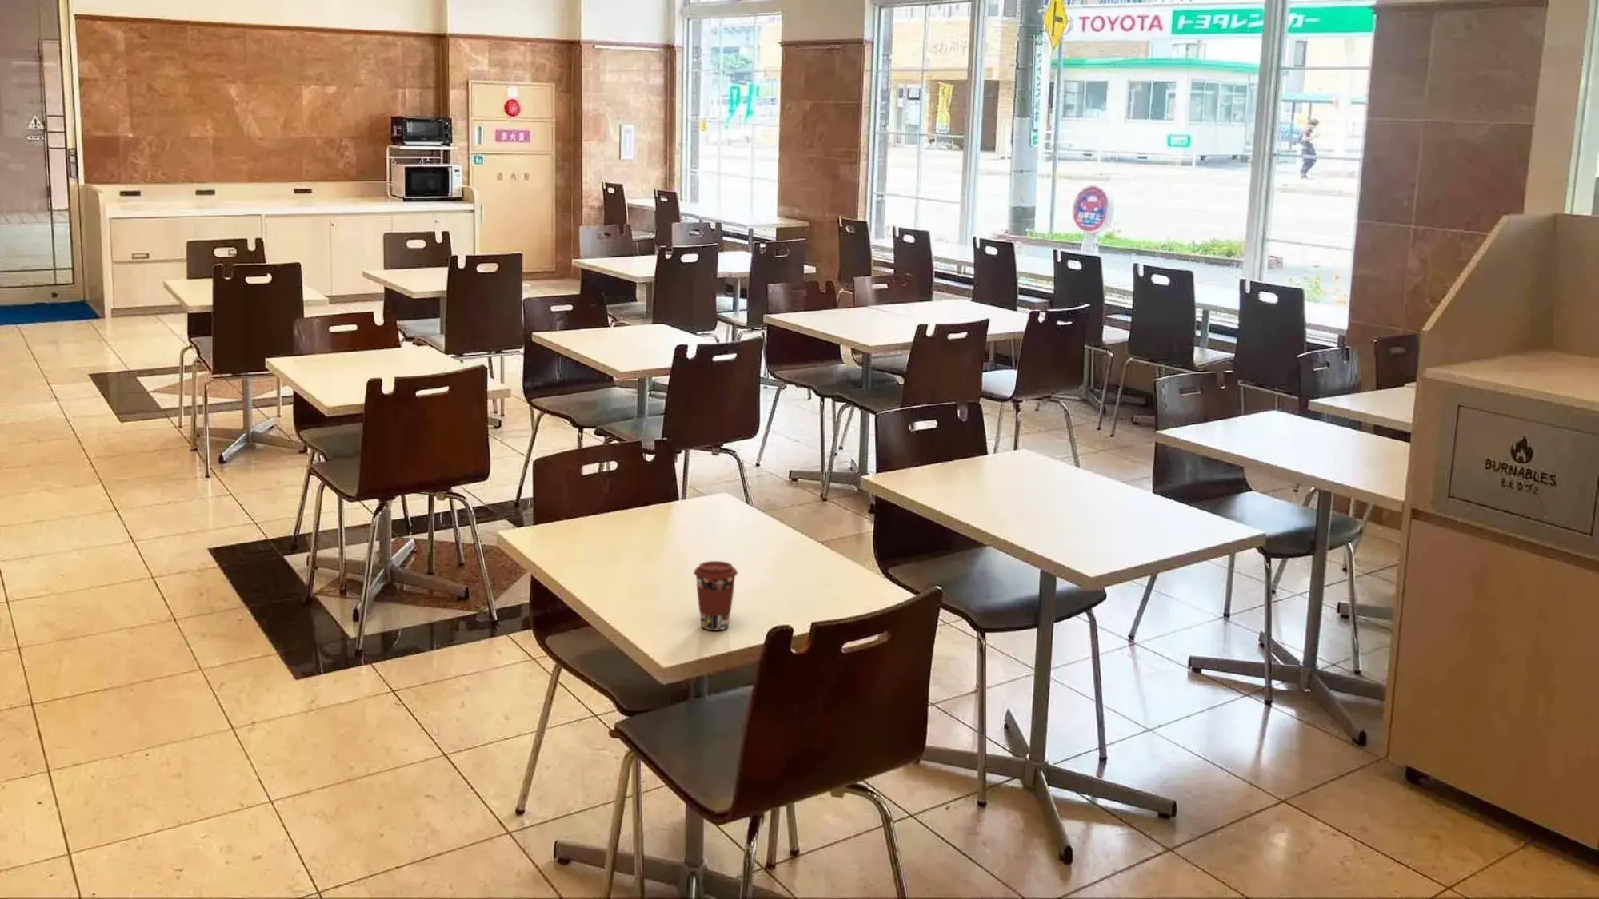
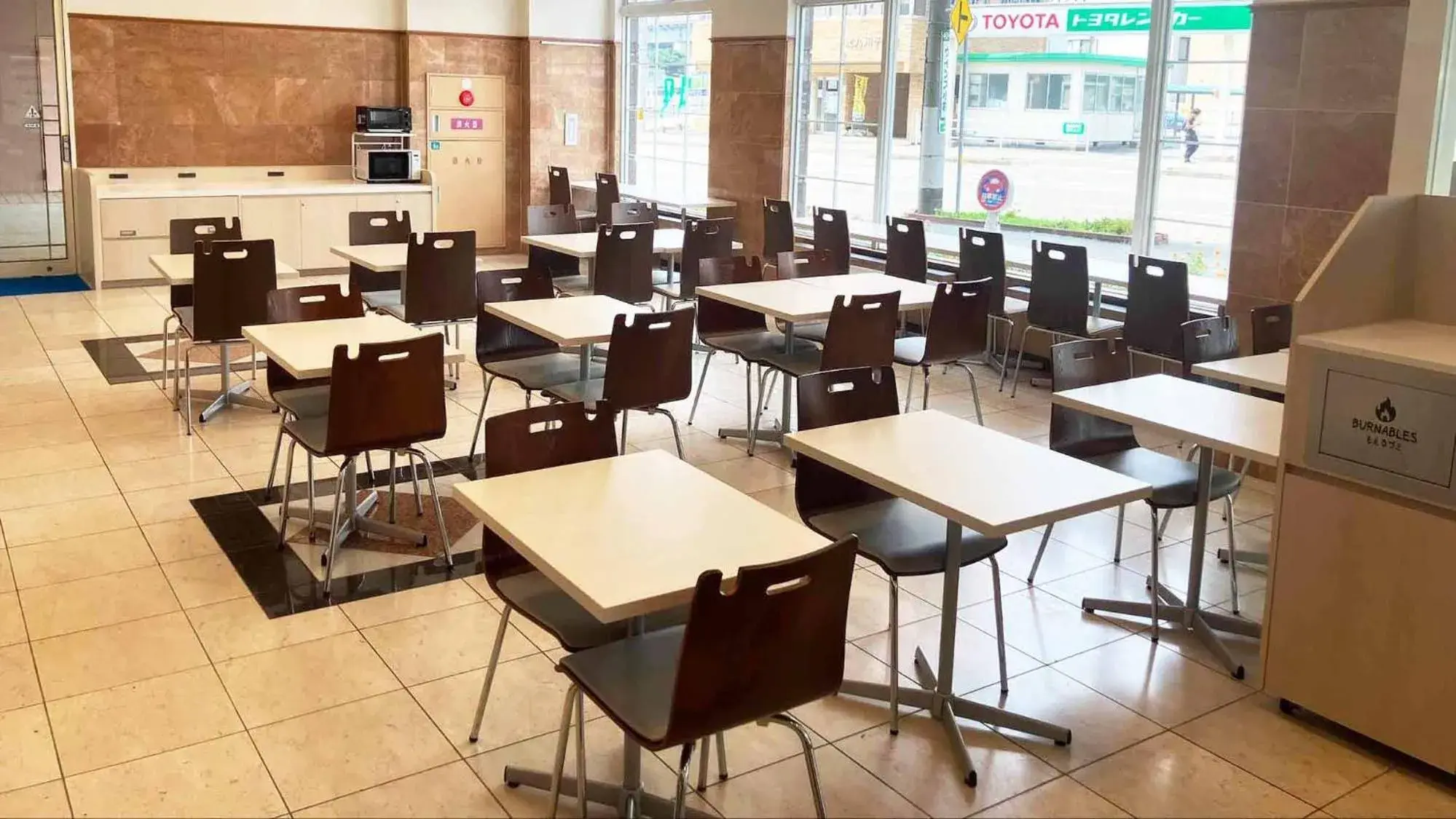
- coffee cup [693,560,738,631]
